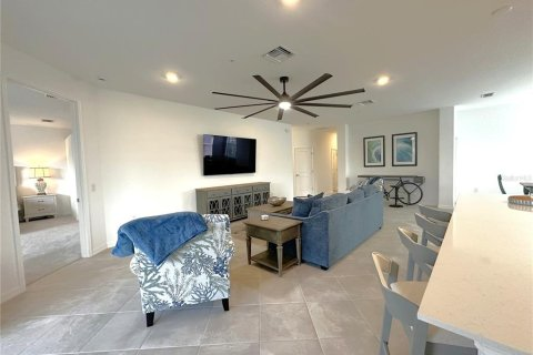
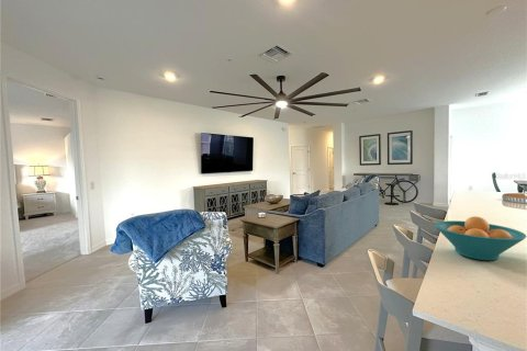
+ fruit bowl [434,215,527,261]
